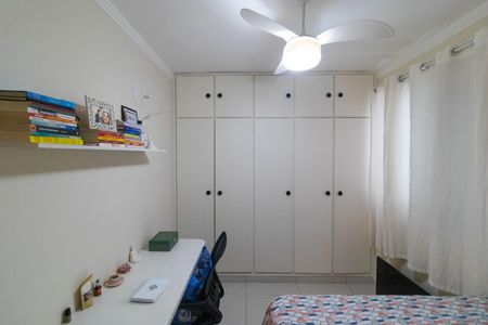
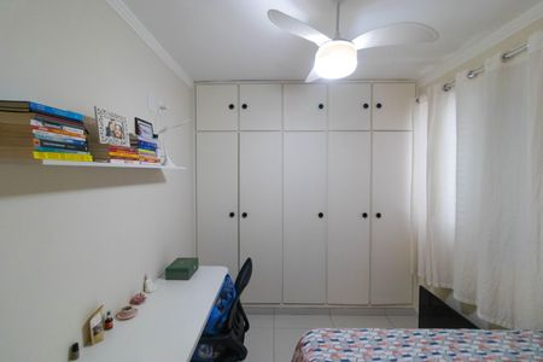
- notepad [130,277,170,303]
